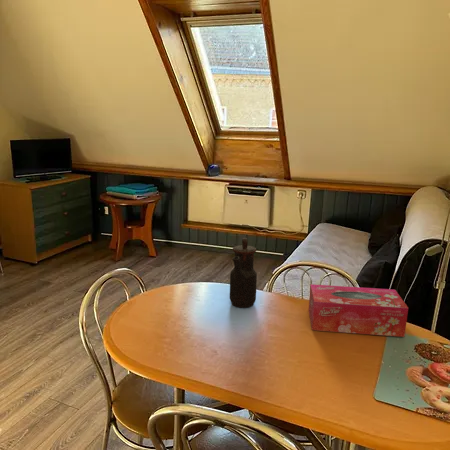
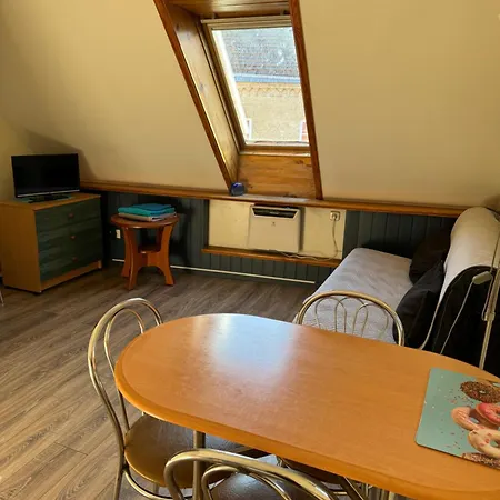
- teapot [229,237,258,309]
- tissue box [308,283,409,338]
